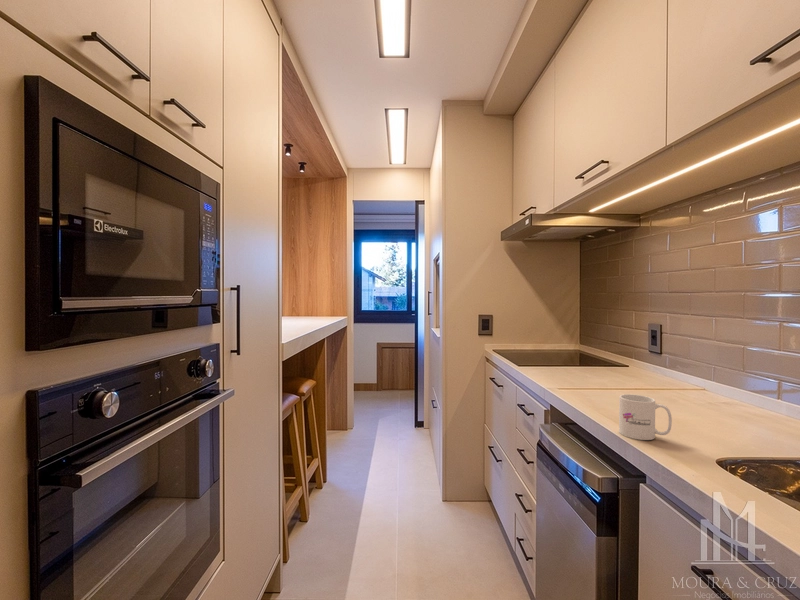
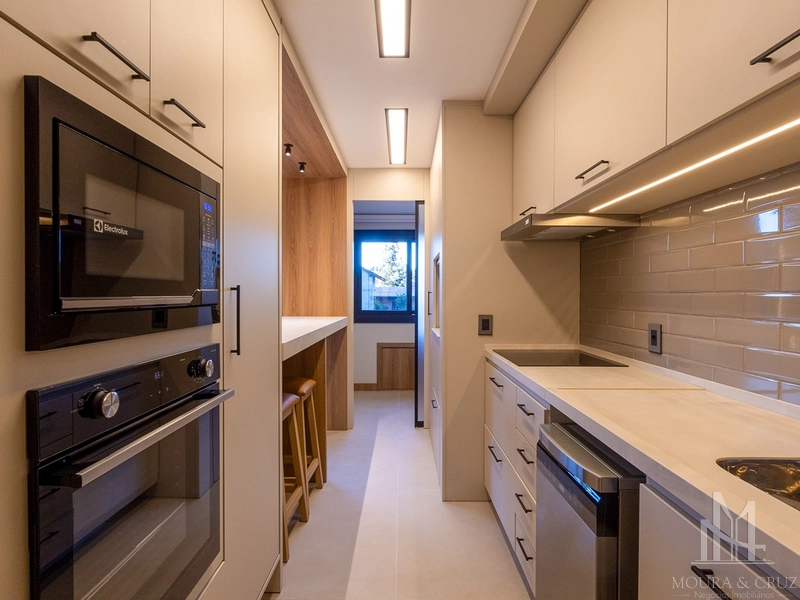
- mug [618,393,673,441]
